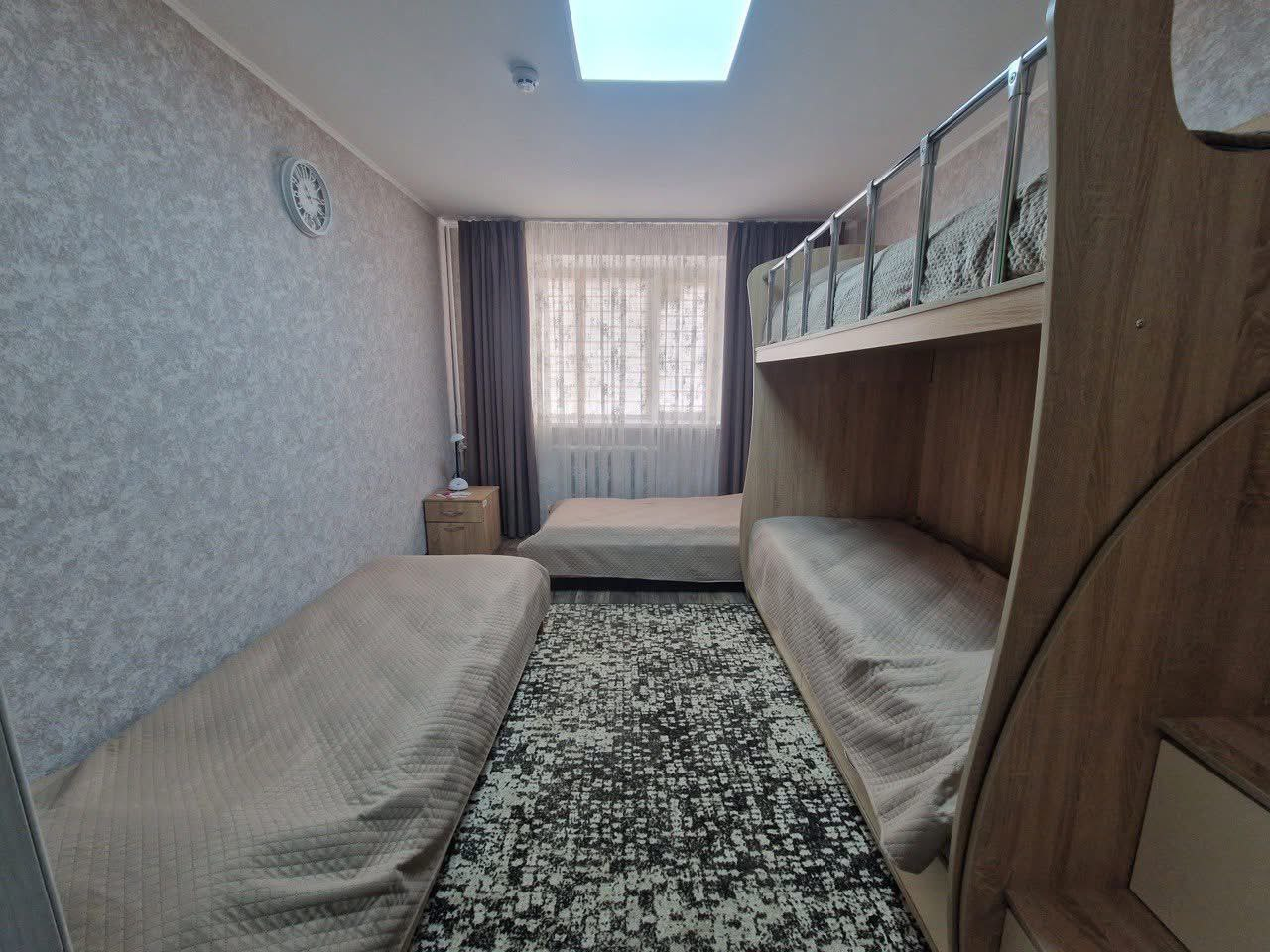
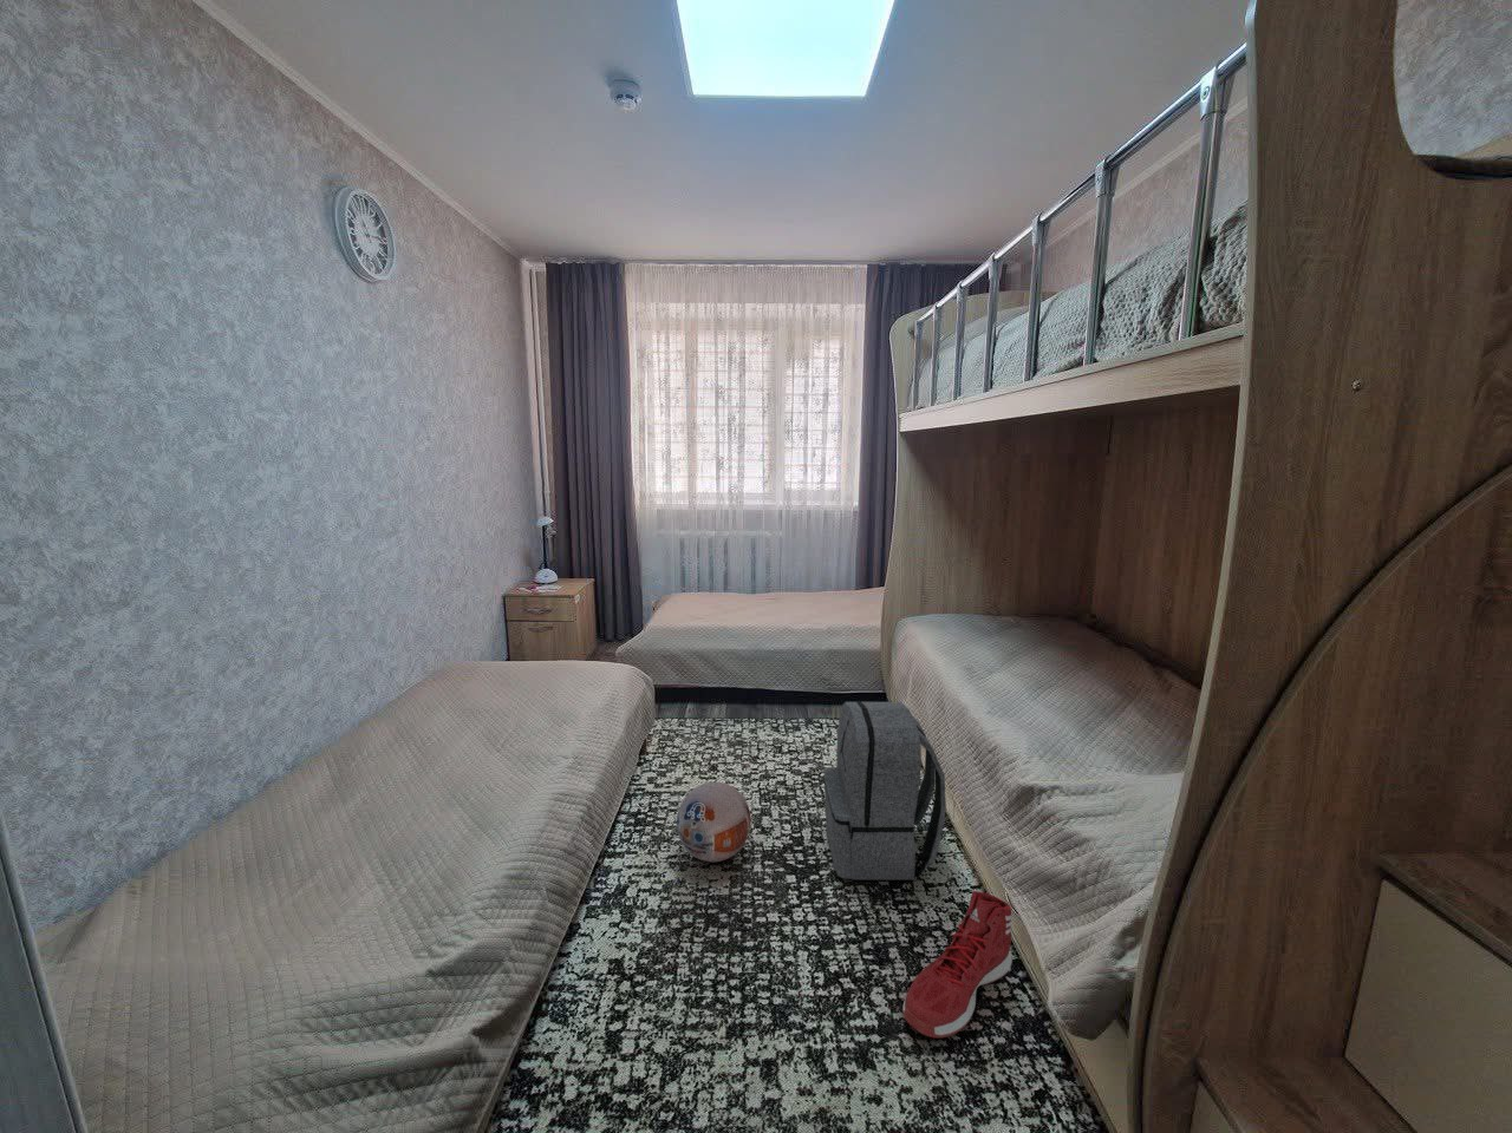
+ sneaker [901,890,1013,1040]
+ backpack [823,700,948,881]
+ ball [676,781,752,863]
